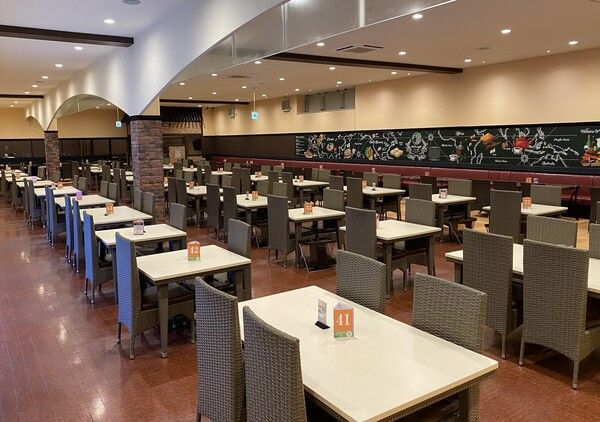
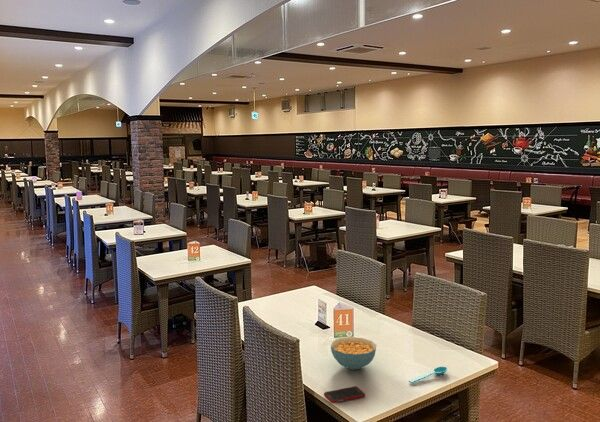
+ cereal bowl [330,336,377,371]
+ cell phone [323,385,366,404]
+ spoon [408,366,448,384]
